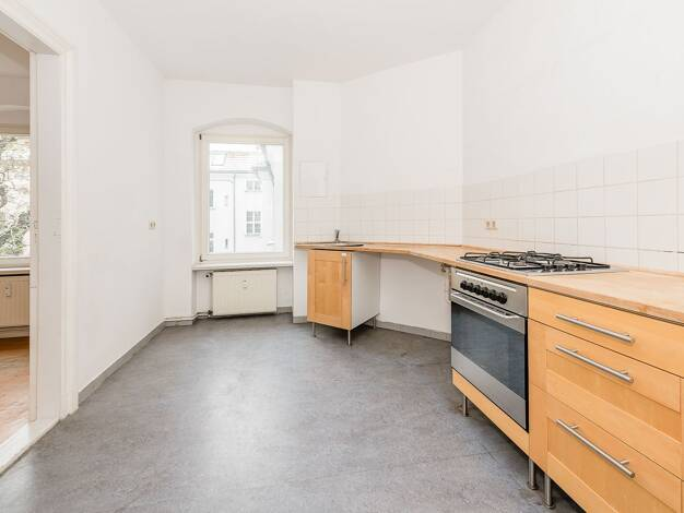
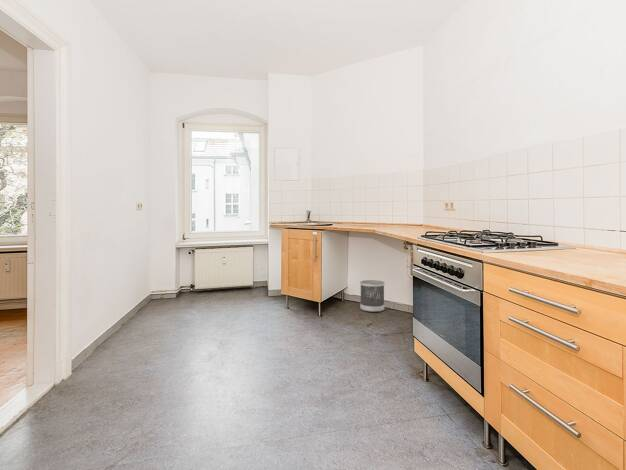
+ wastebasket [359,279,385,313]
